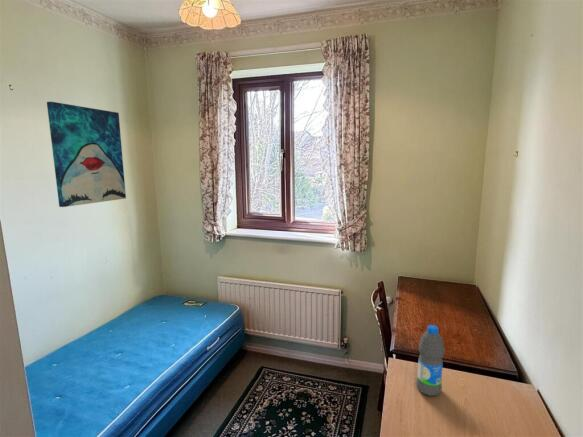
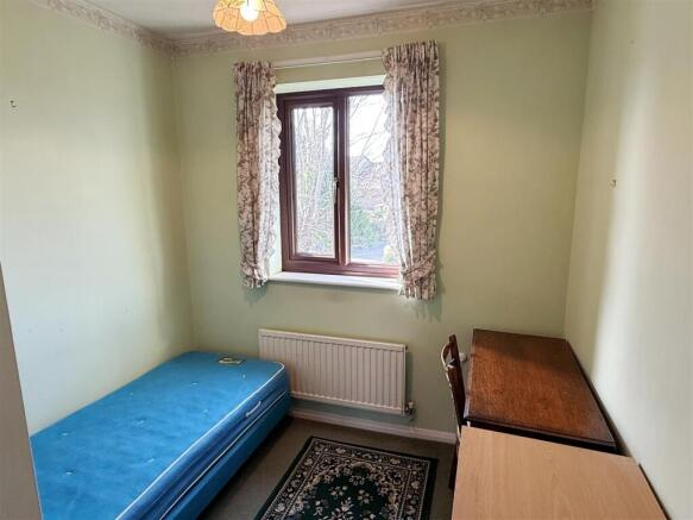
- wall art [46,101,127,208]
- water bottle [415,324,446,397]
